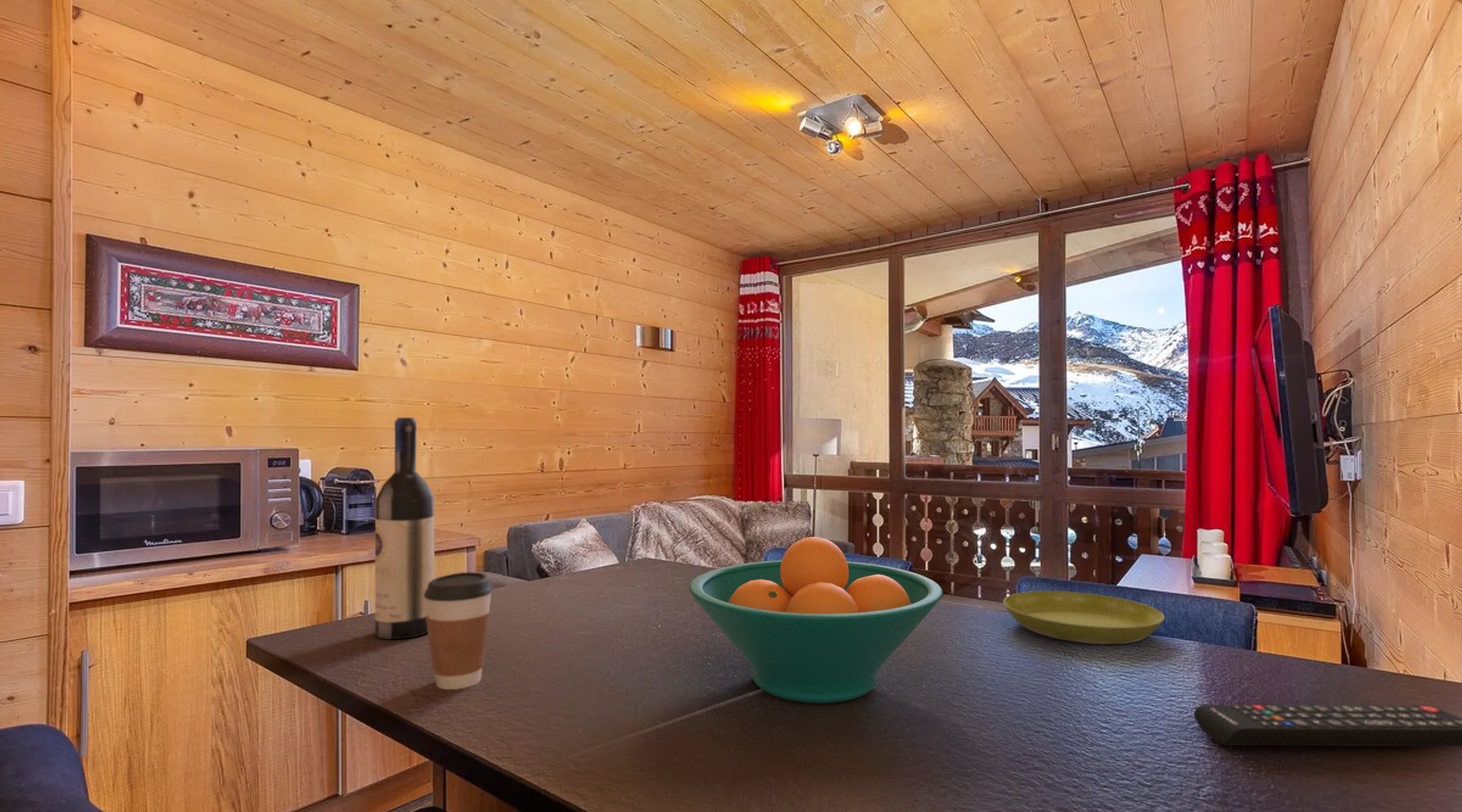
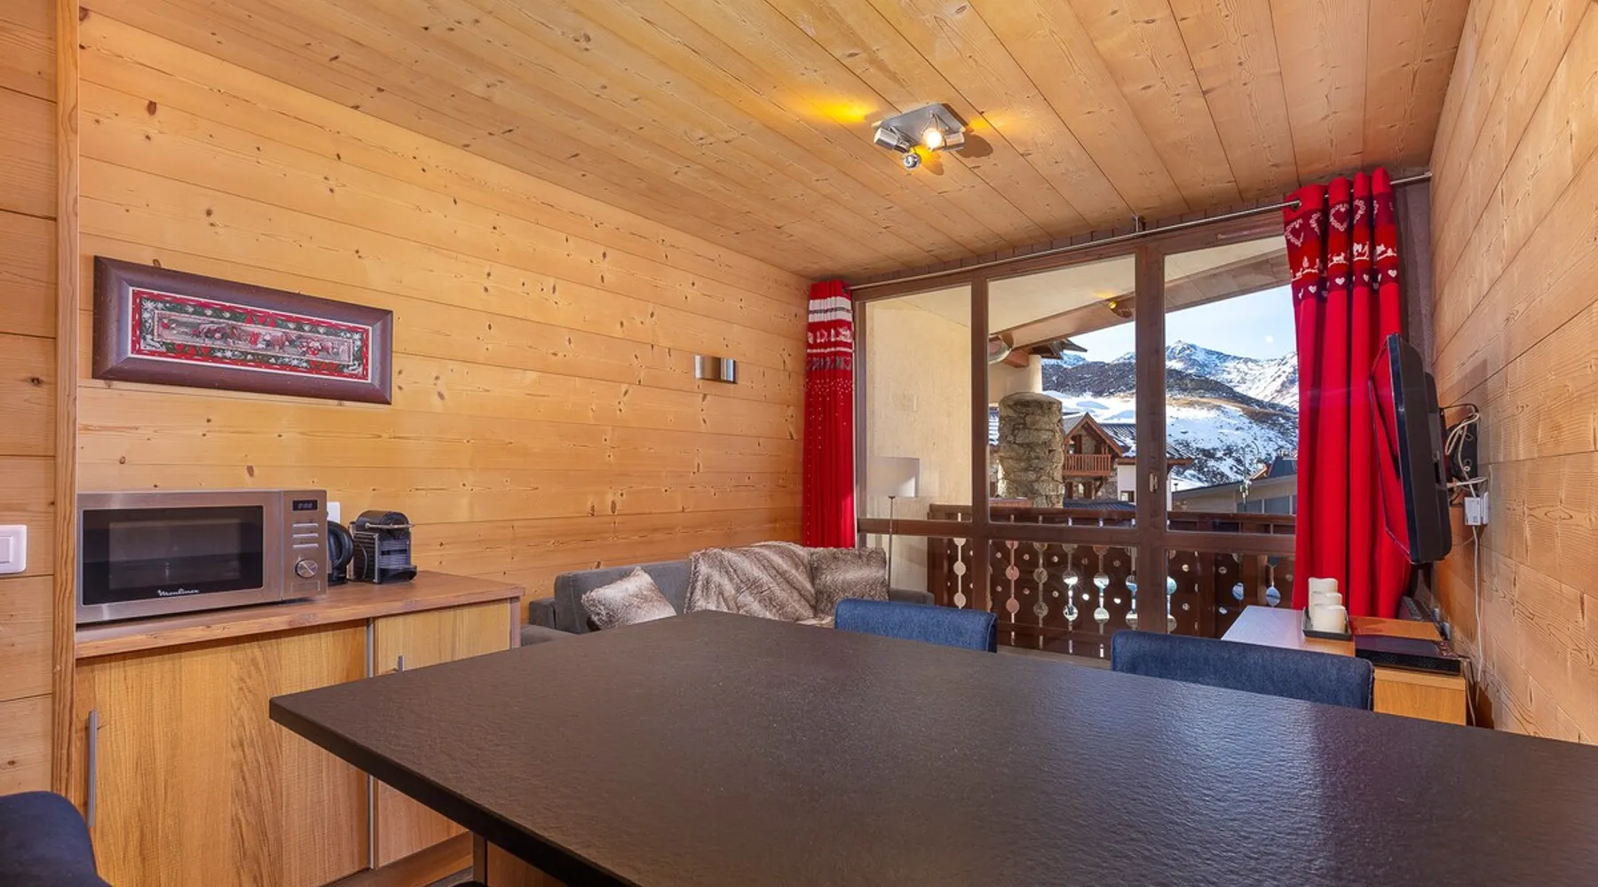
- fruit bowl [688,536,944,704]
- wine bottle [374,417,435,640]
- saucer [1002,590,1166,645]
- coffee cup [424,572,493,690]
- remote control [1193,704,1462,747]
